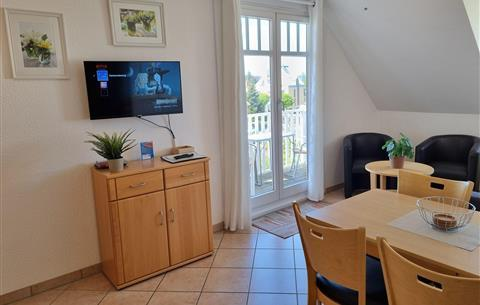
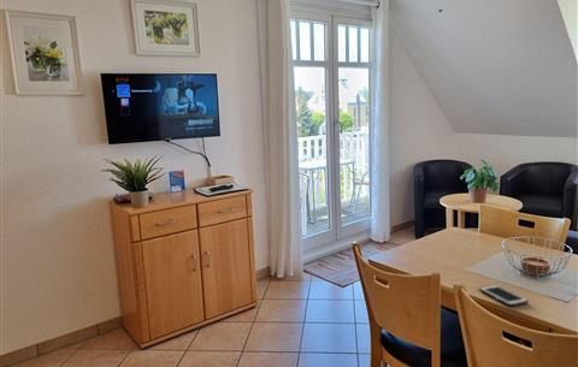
+ cell phone [478,284,529,307]
